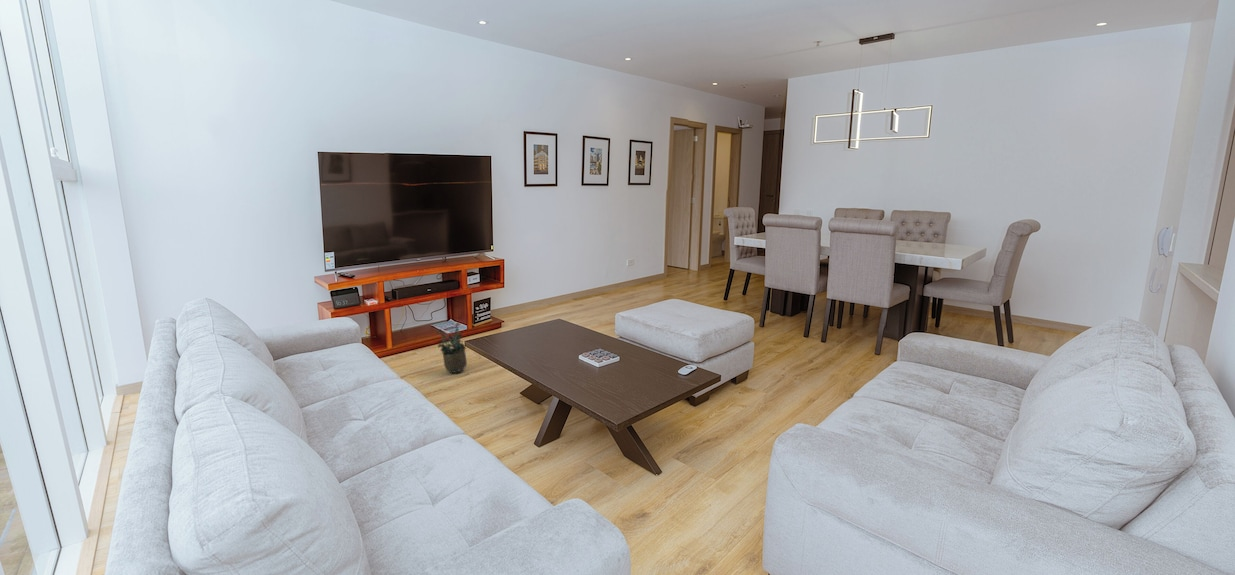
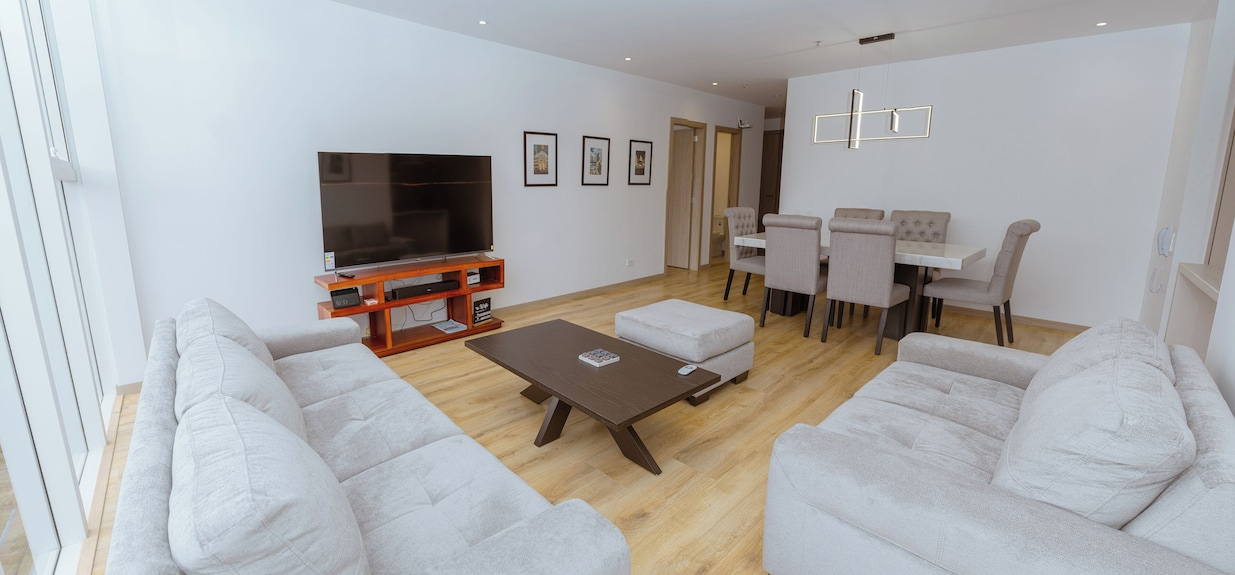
- potted plant [435,322,468,375]
